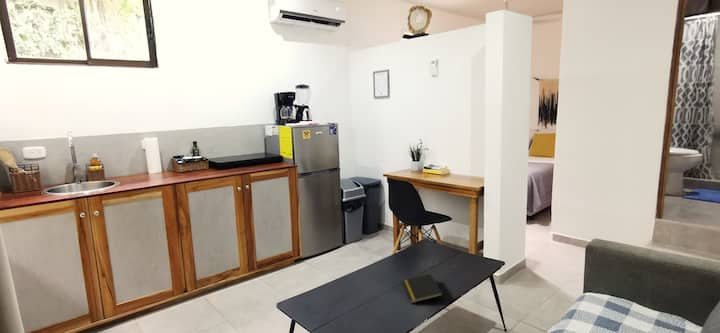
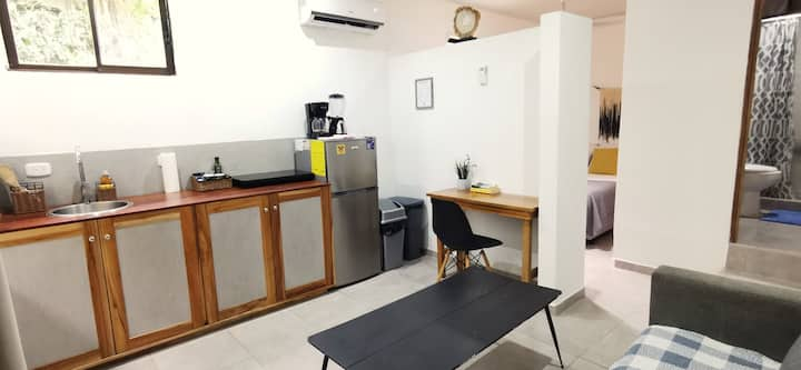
- notepad [402,273,444,304]
